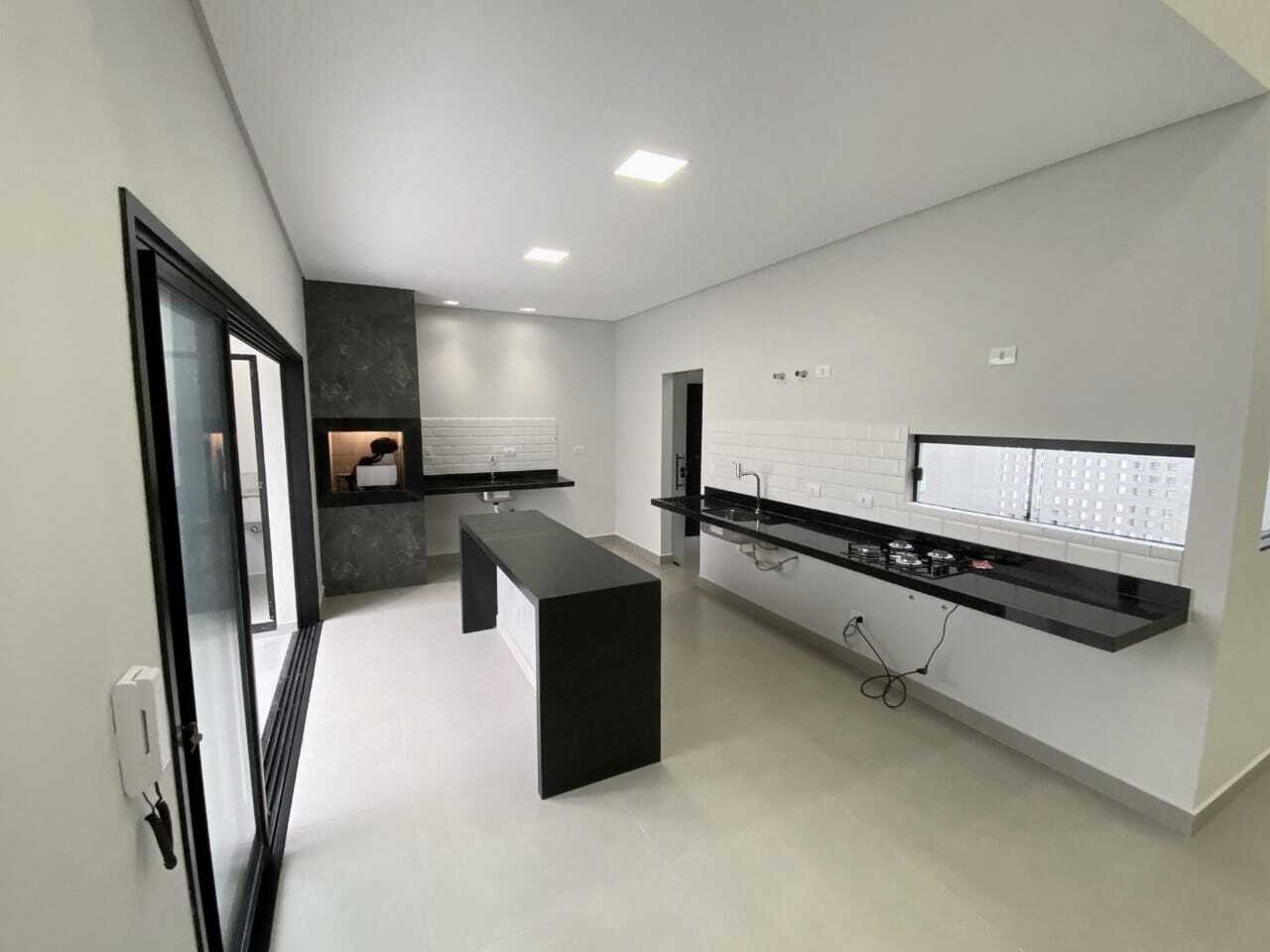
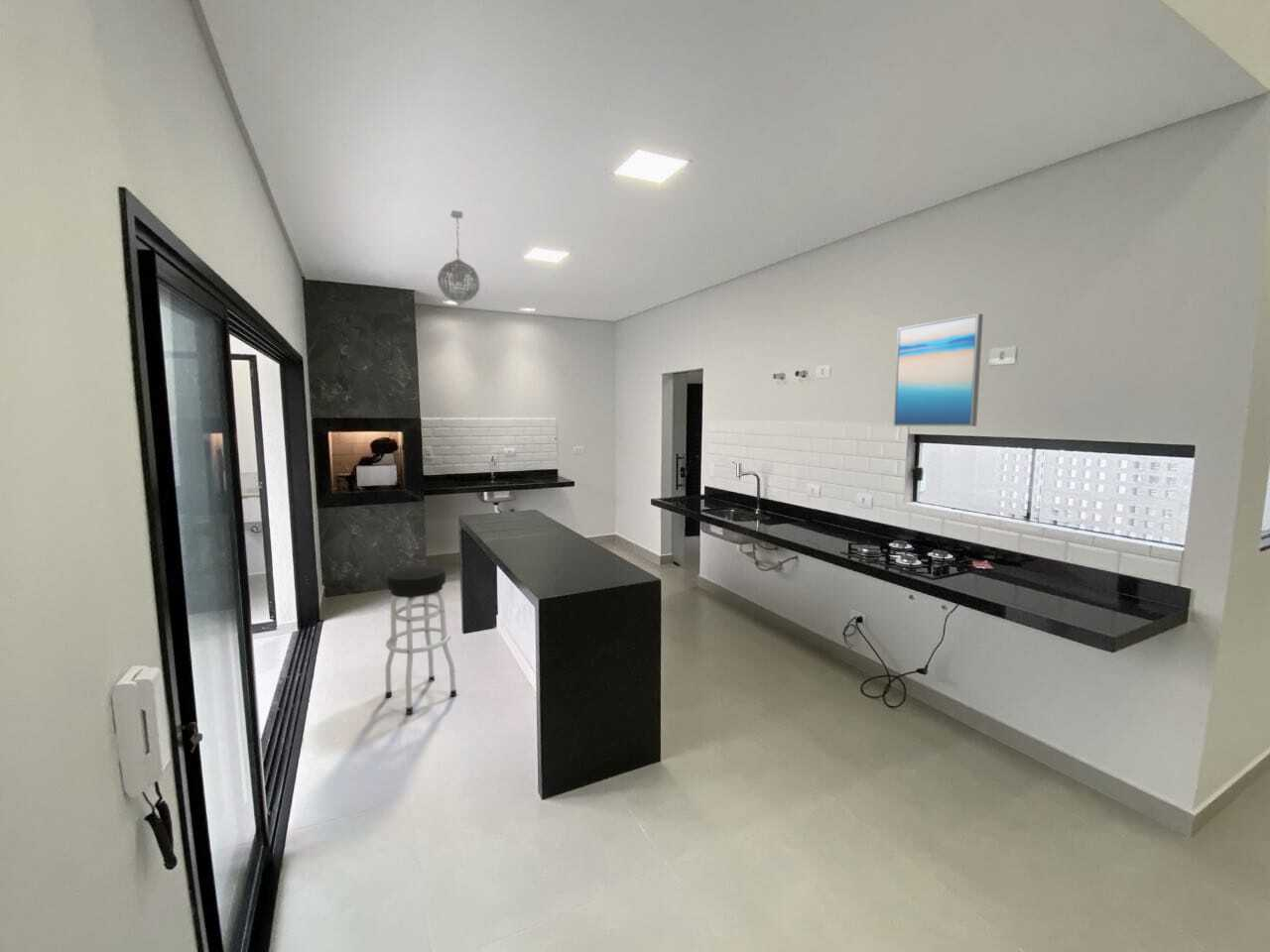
+ wall art [893,312,984,427]
+ bar stool [384,564,457,715]
+ pendant light [437,209,481,309]
